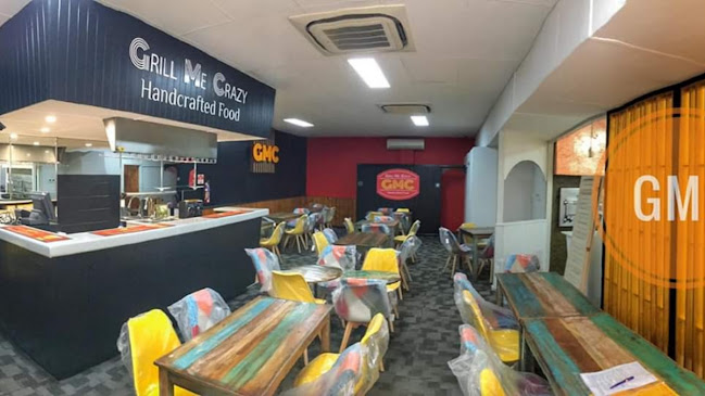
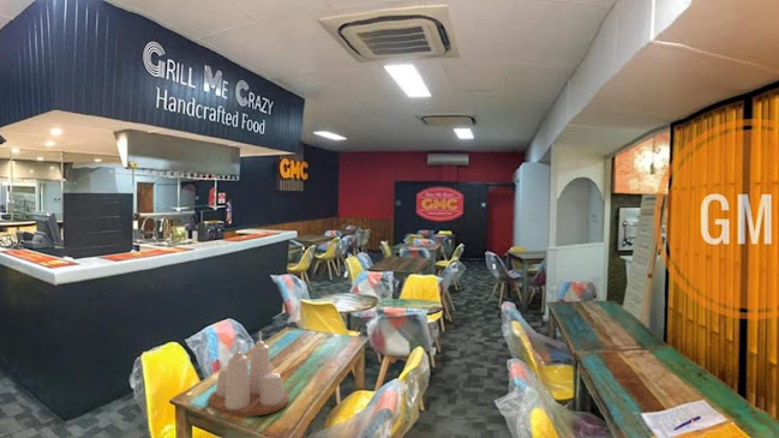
+ condiment set [208,330,289,418]
